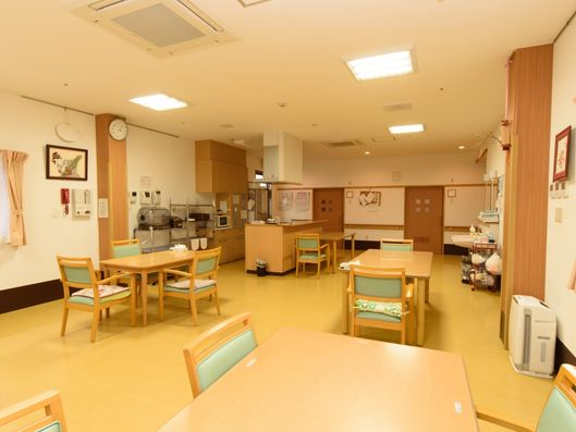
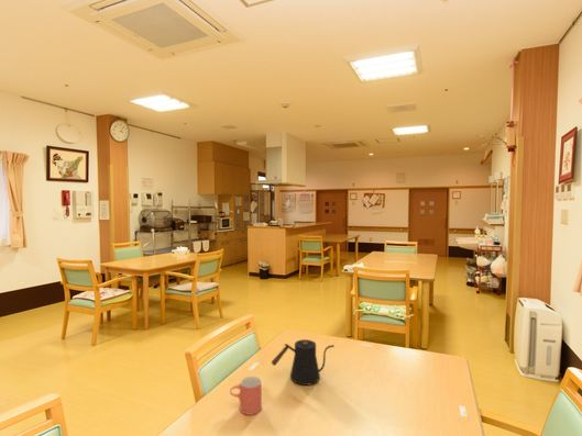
+ cup [229,376,263,416]
+ kettle [271,338,336,387]
